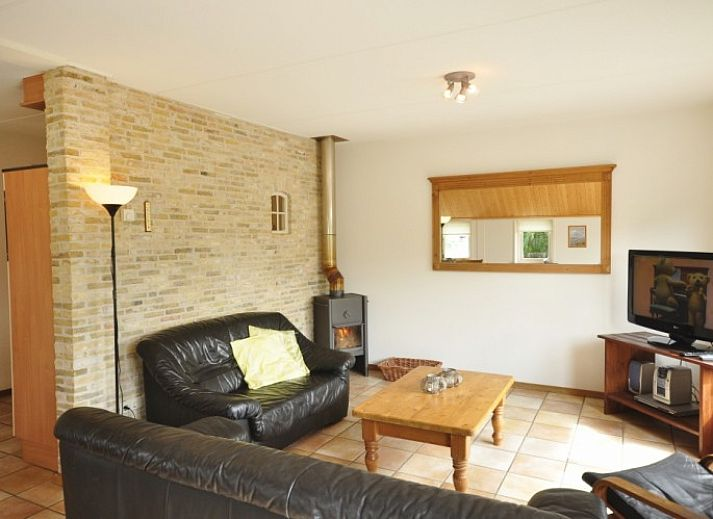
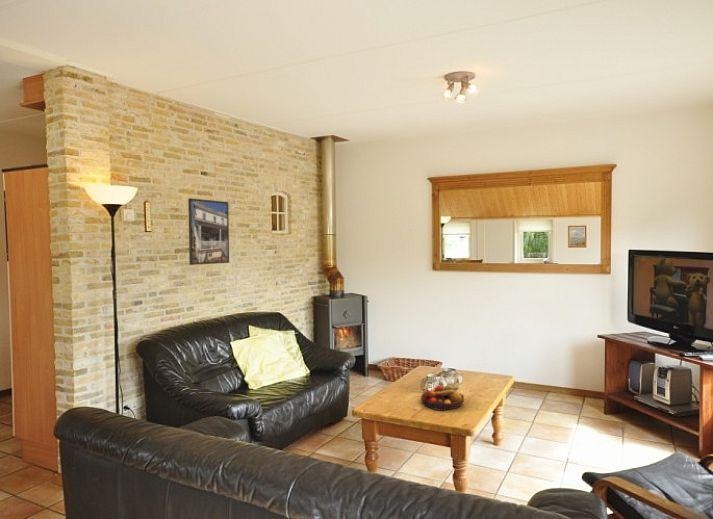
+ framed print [187,197,230,266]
+ fruit bowl [420,382,465,412]
